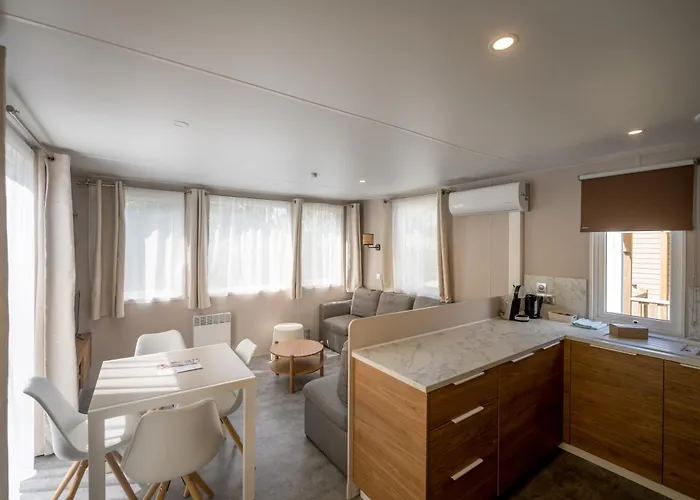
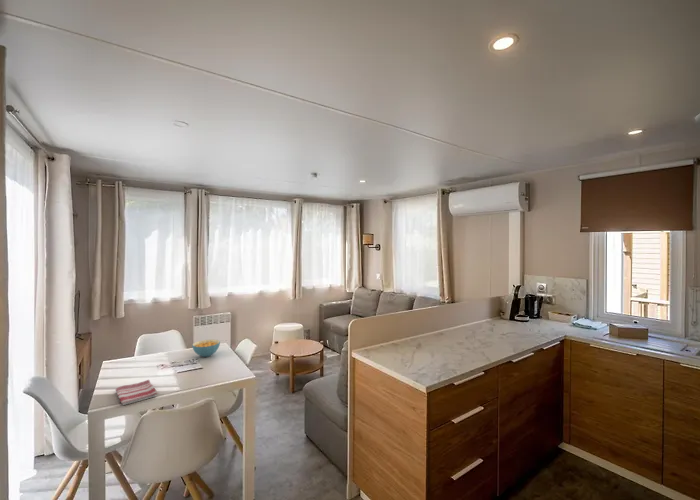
+ cereal bowl [191,338,221,358]
+ dish towel [115,379,158,406]
